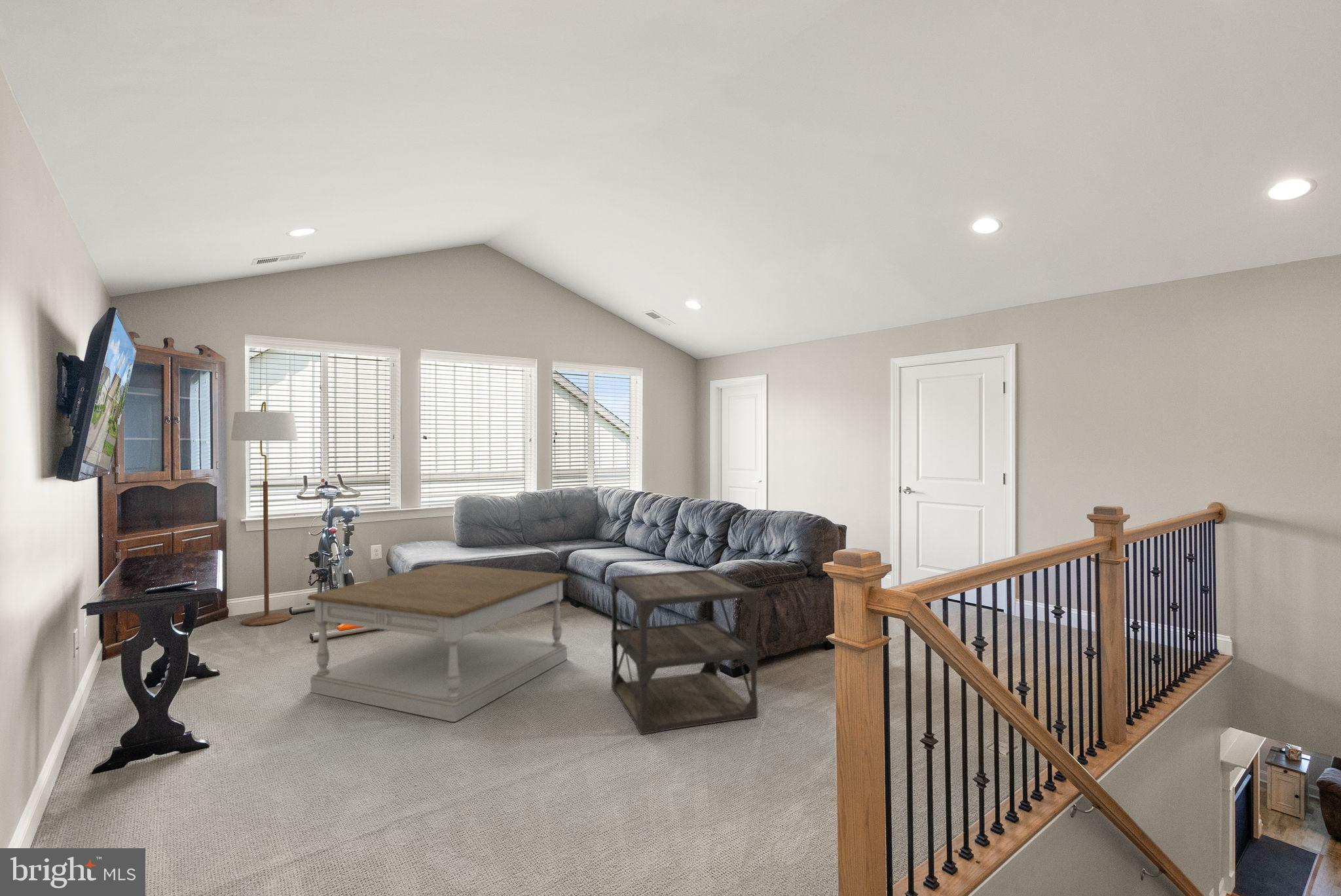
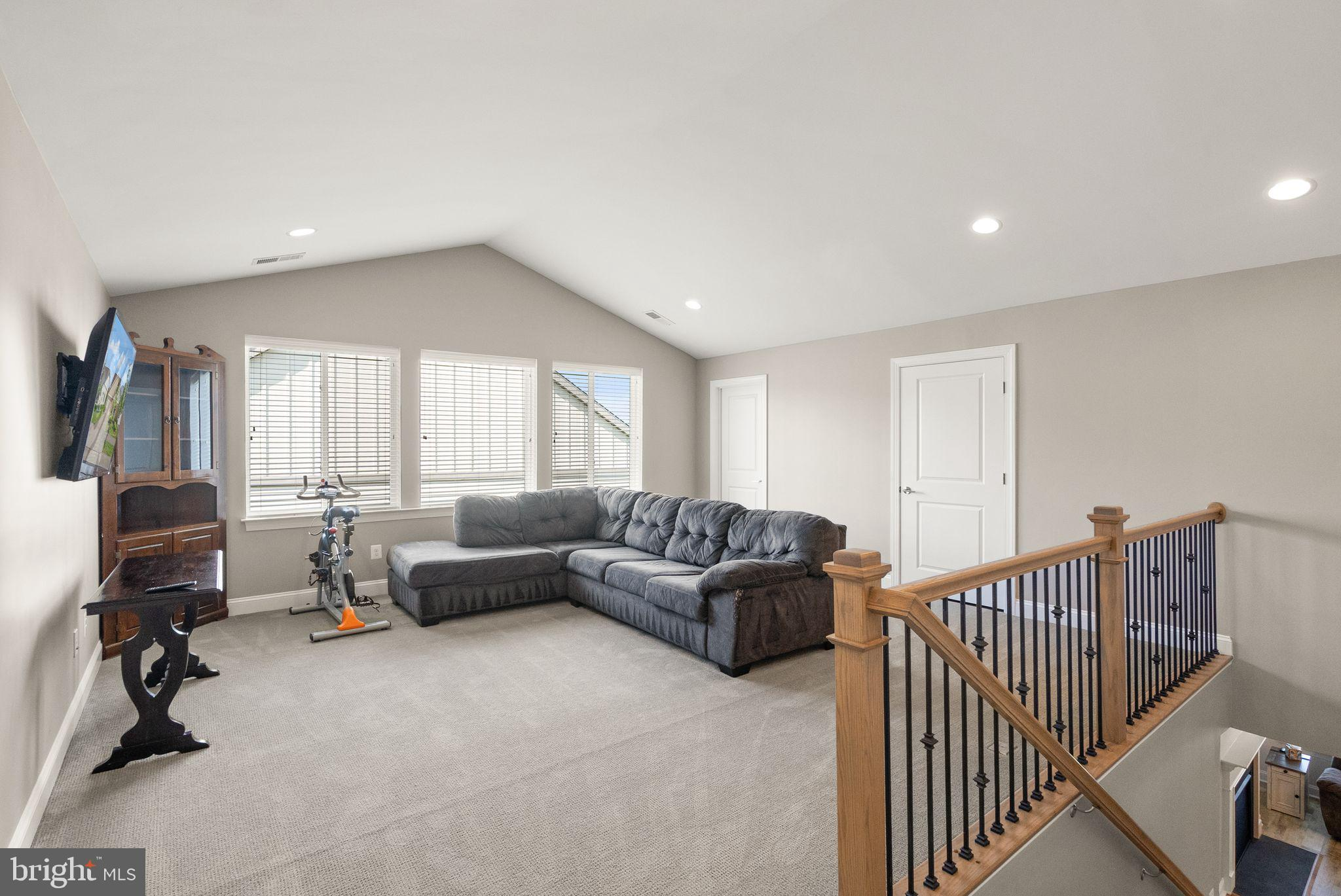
- side table [610,569,758,735]
- floor lamp [230,401,299,626]
- coffee table [306,563,569,723]
